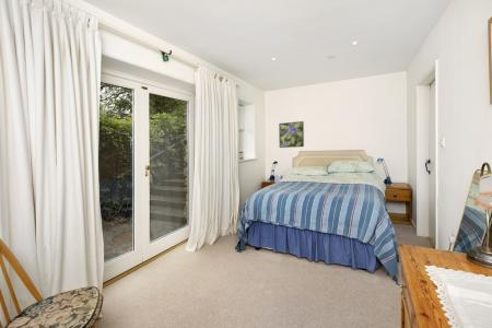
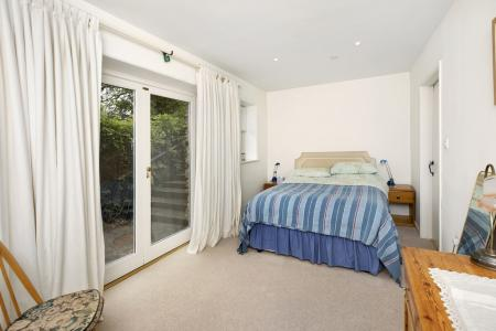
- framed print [278,120,305,149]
